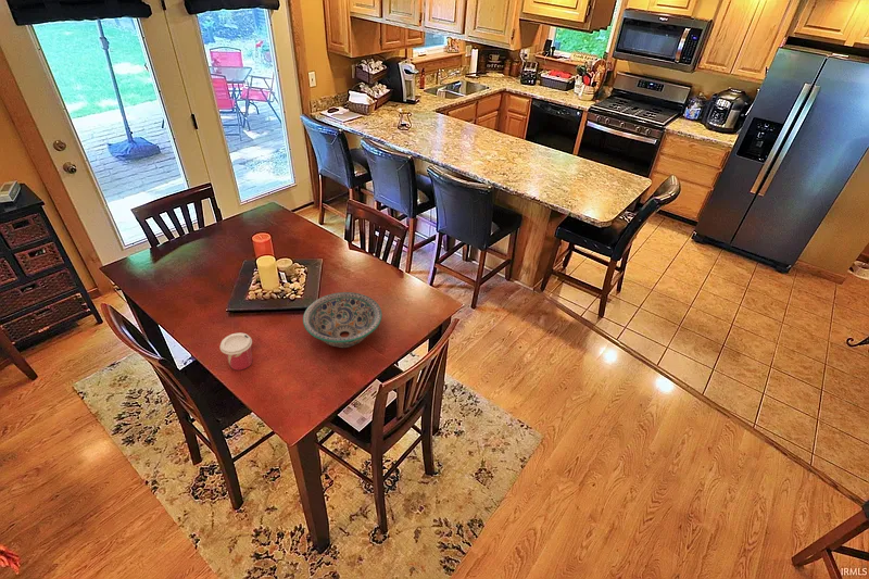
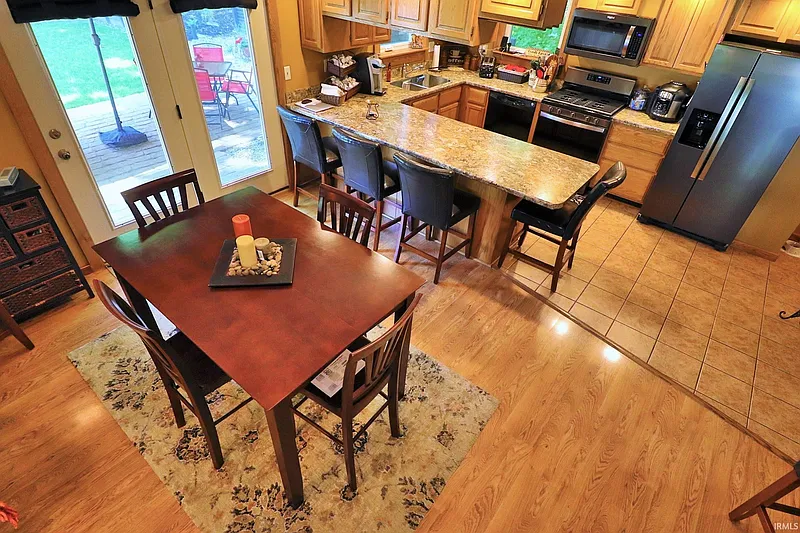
- cup [219,331,253,372]
- decorative bowl [302,291,383,349]
